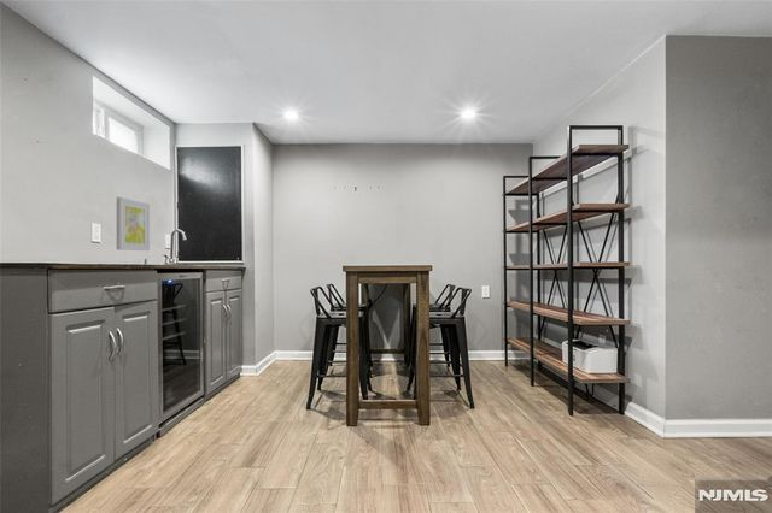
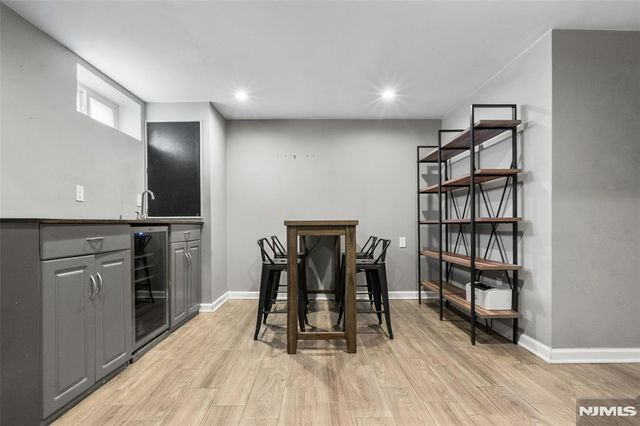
- wall art [116,196,151,252]
